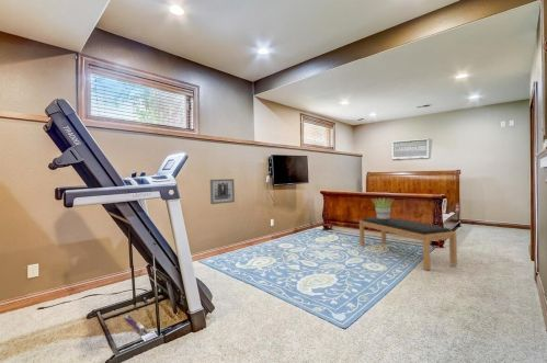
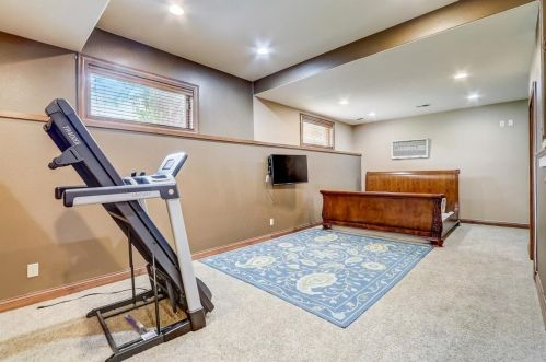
- potted plant [369,196,395,219]
- bench [358,216,458,271]
- wall art [209,178,236,205]
